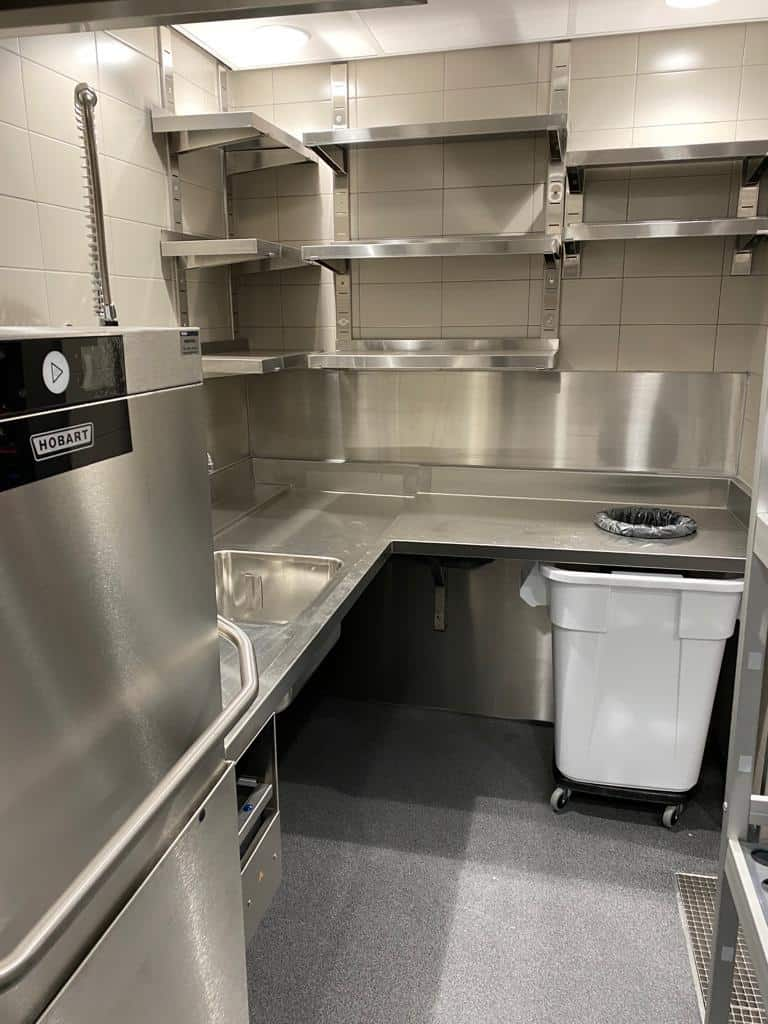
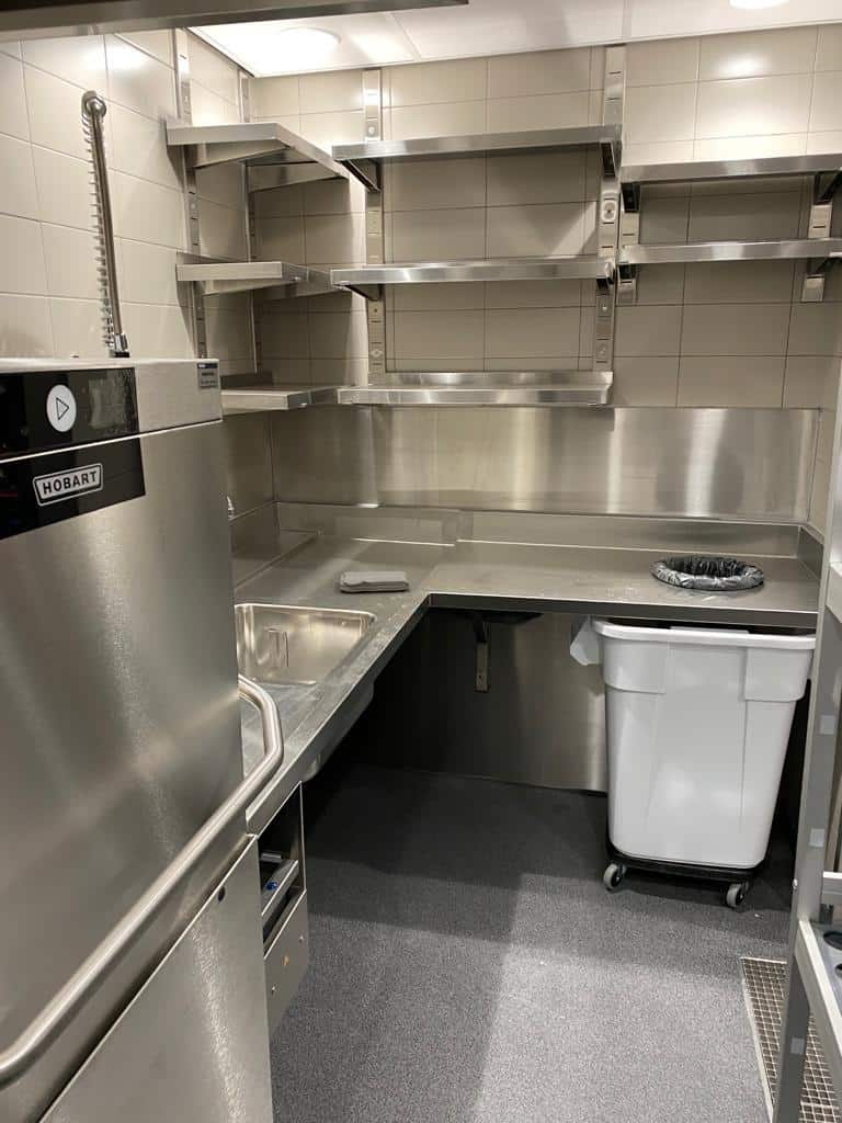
+ washcloth [339,570,410,592]
